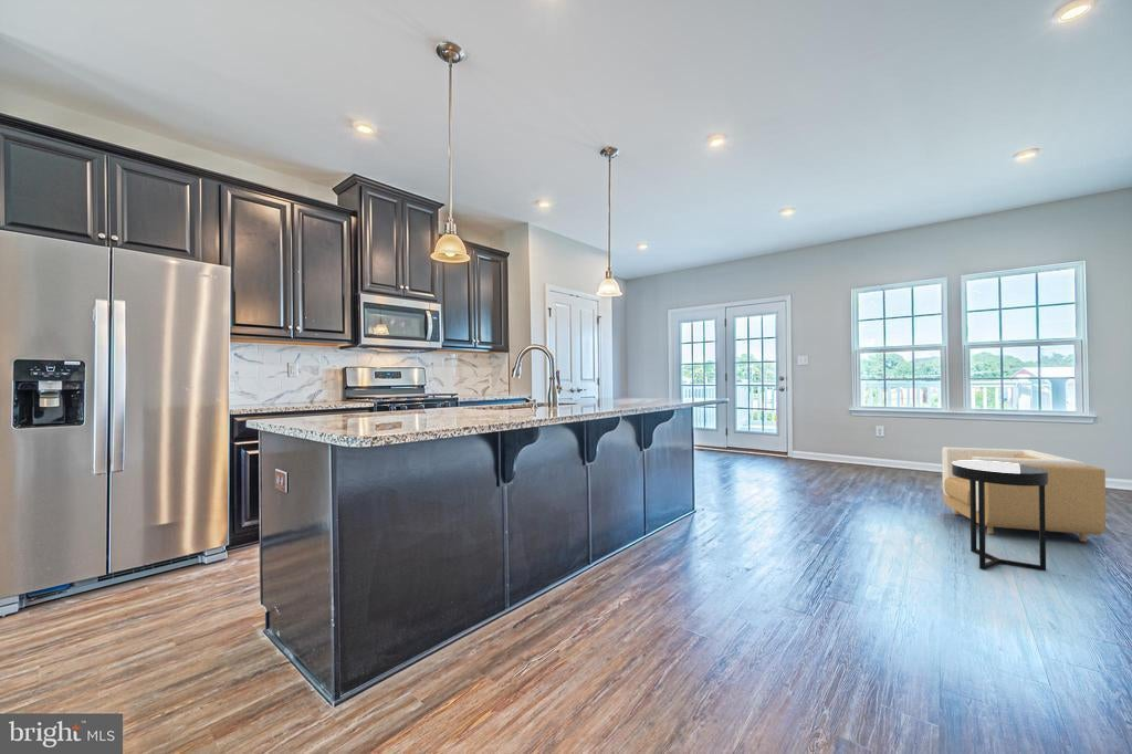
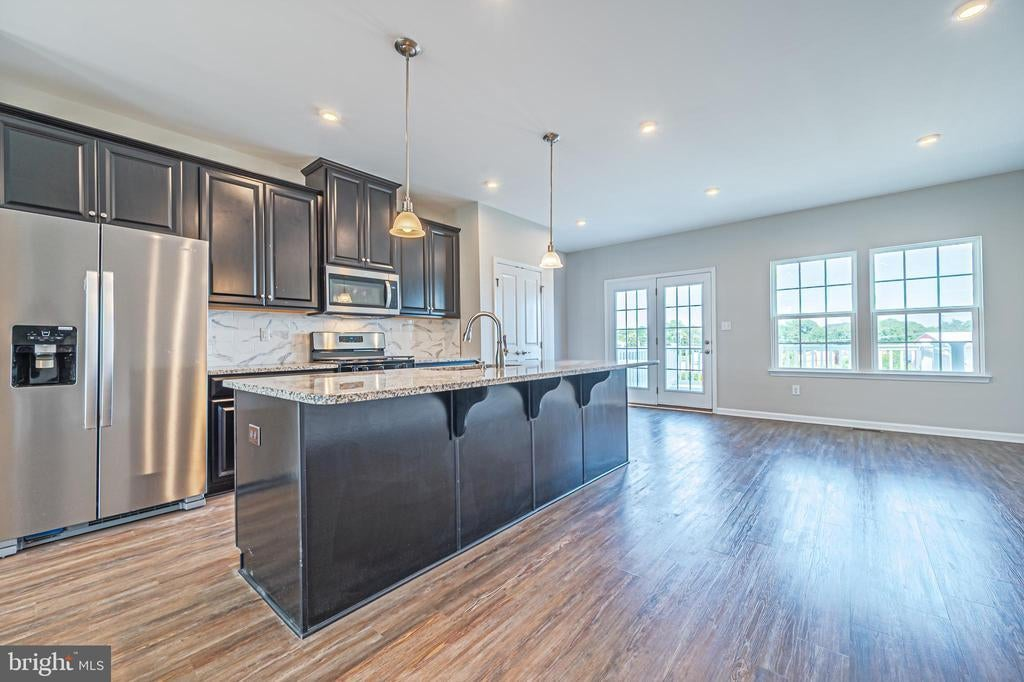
- armchair [941,446,1107,543]
- side table [952,461,1048,572]
